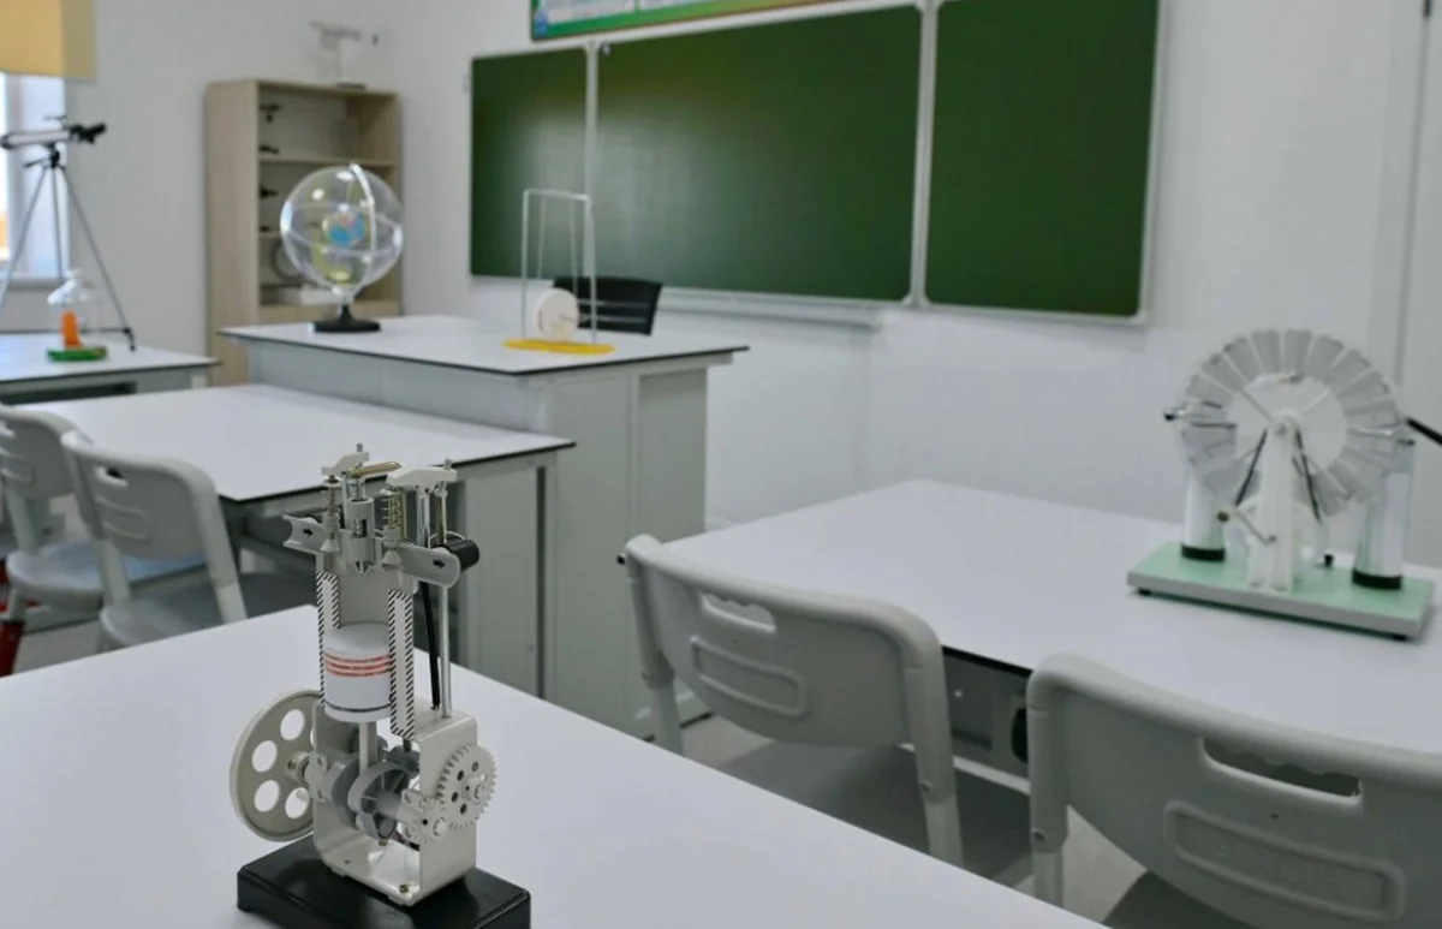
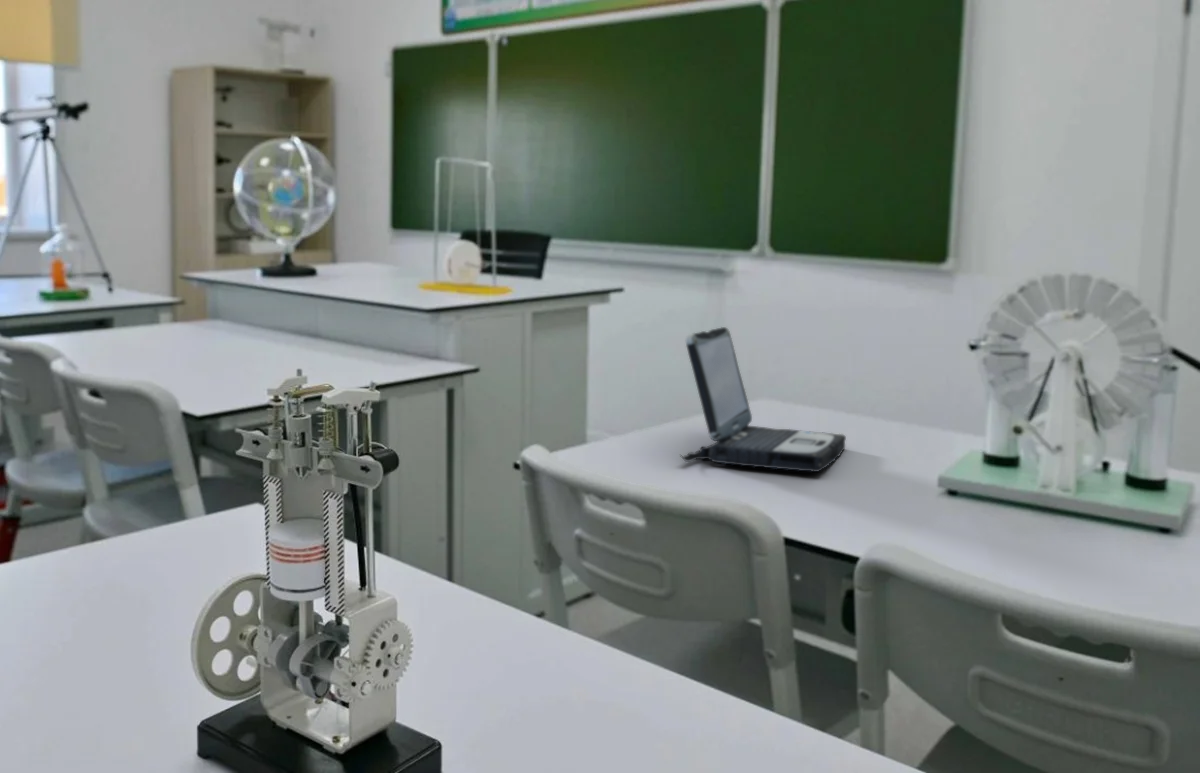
+ laptop [679,326,847,473]
